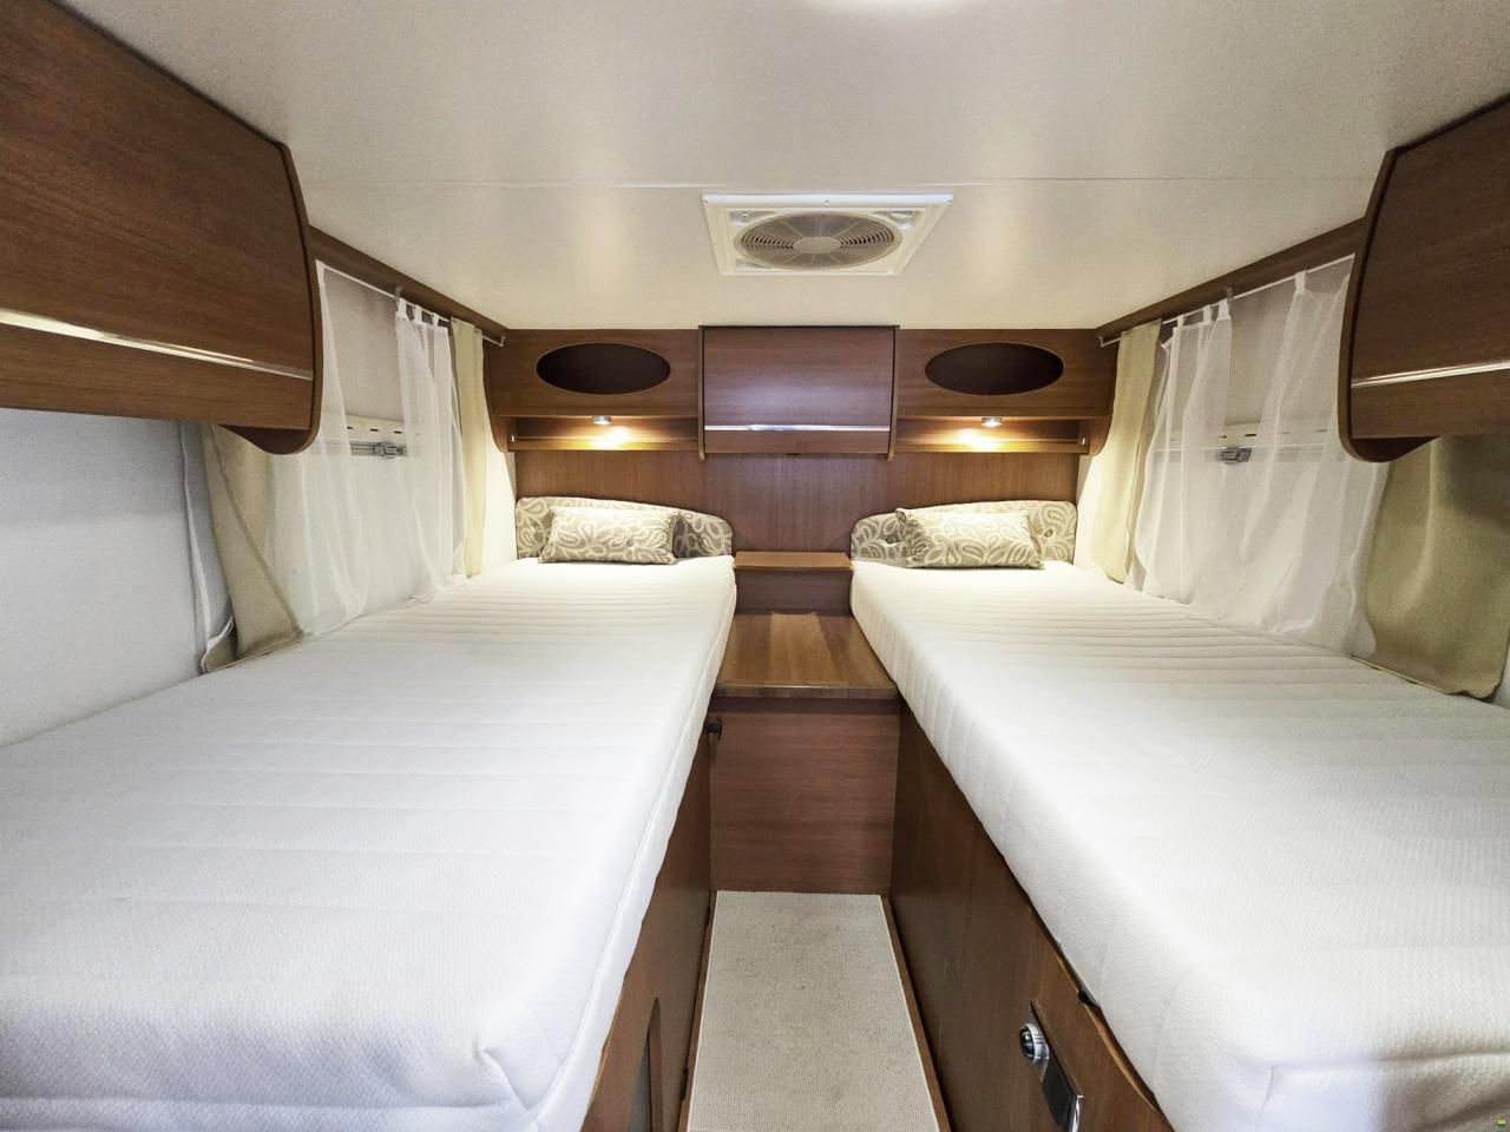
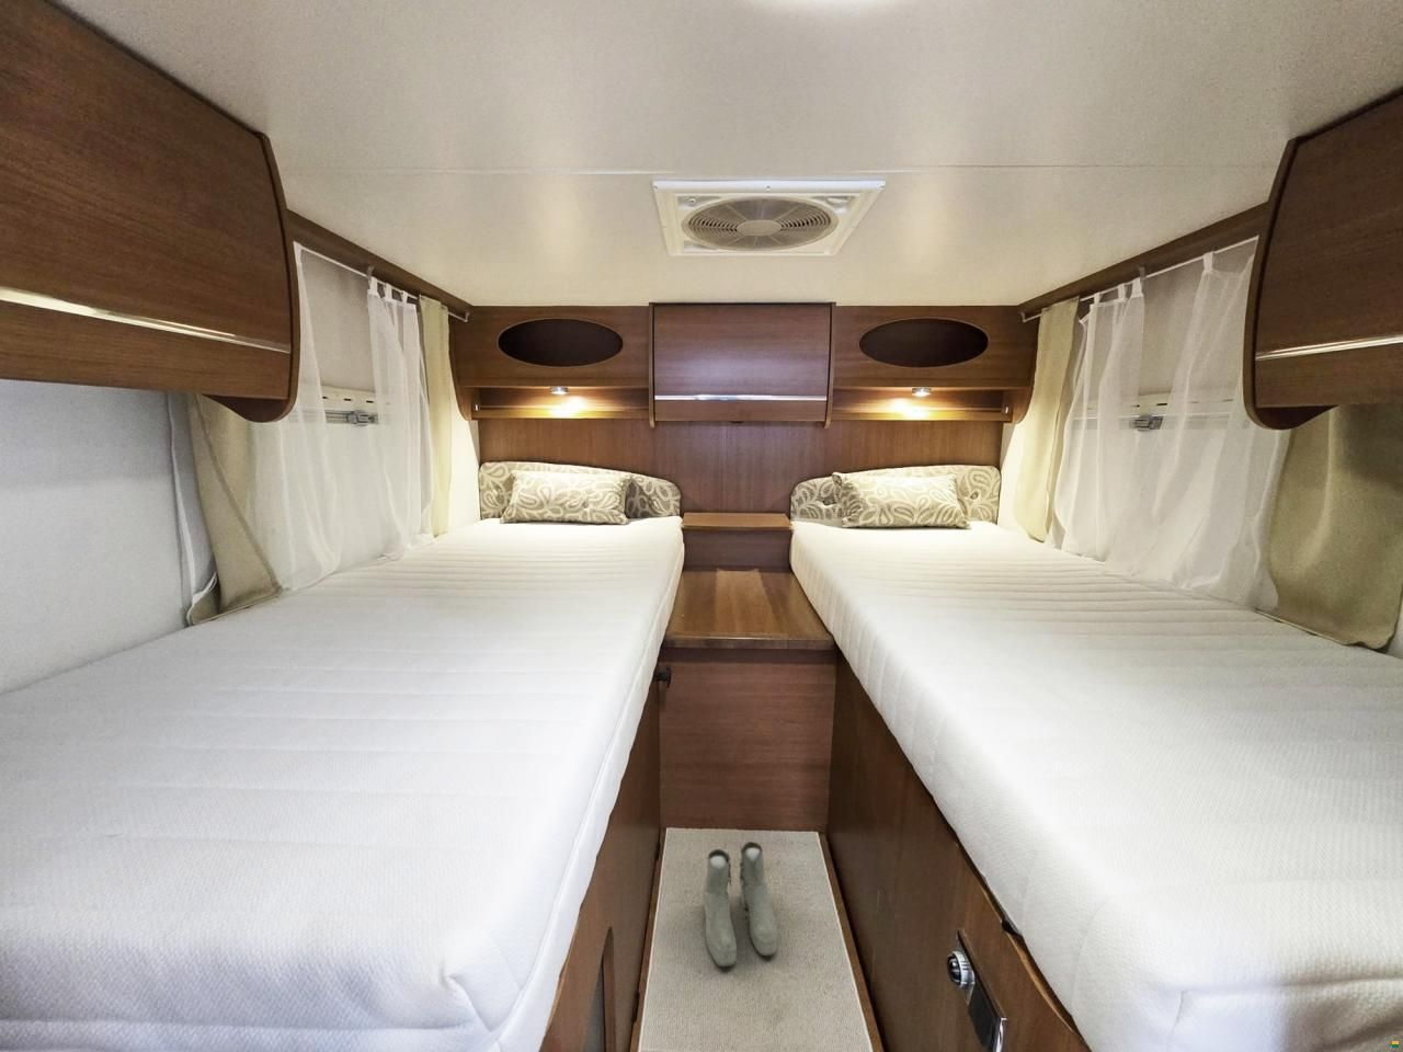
+ boots [702,841,778,968]
